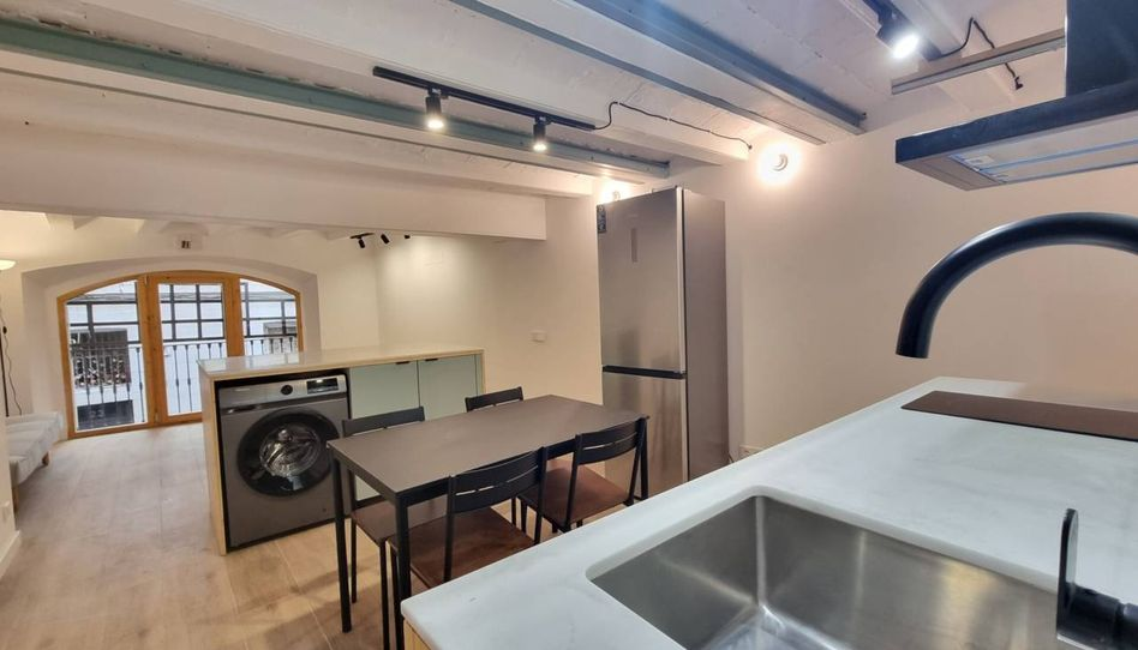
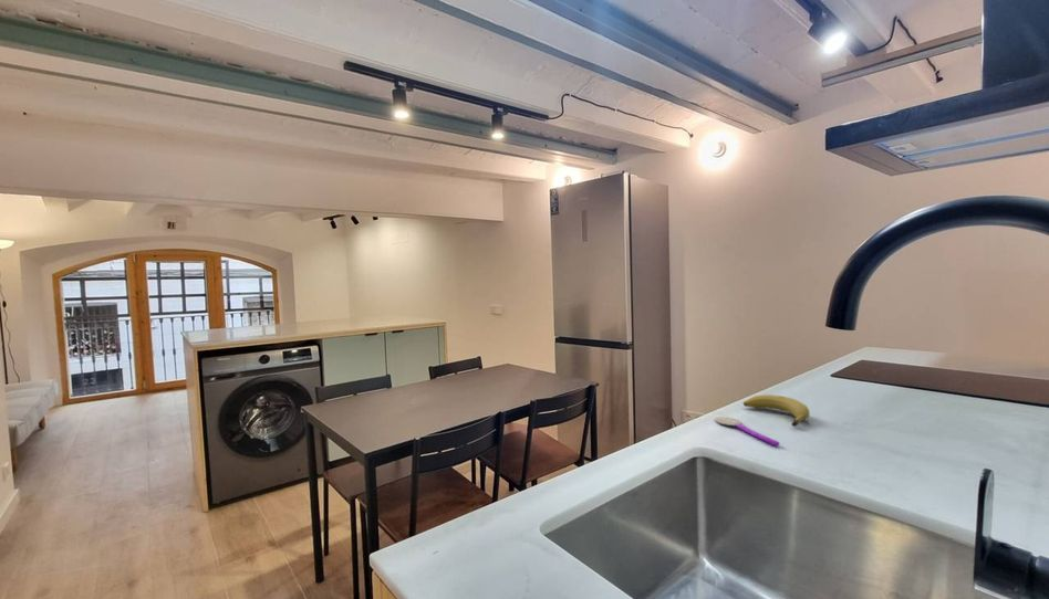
+ spoon [714,416,780,446]
+ fruit [742,393,811,428]
